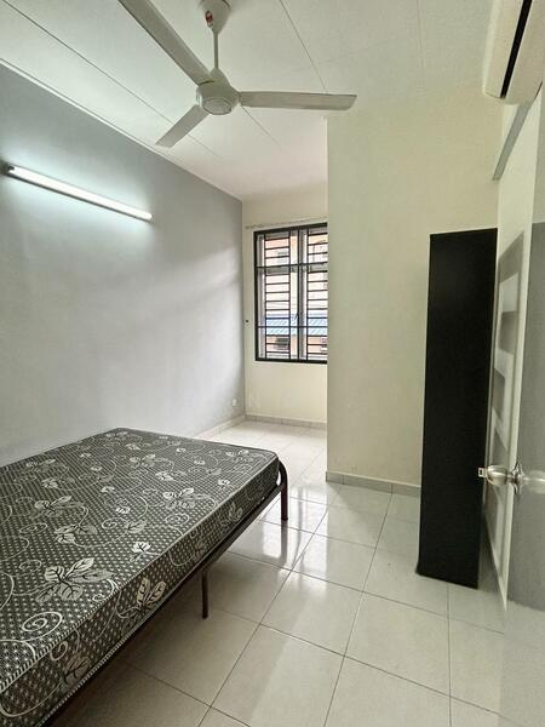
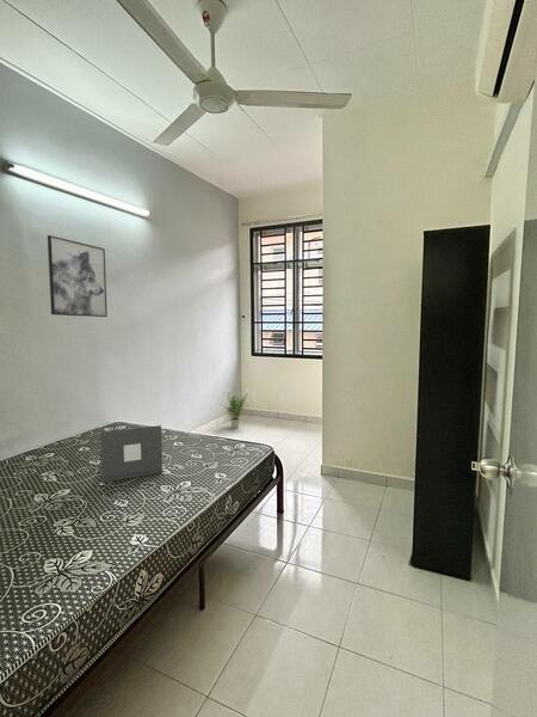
+ potted plant [217,392,249,430]
+ laptop [99,424,163,484]
+ wall art [47,234,109,318]
